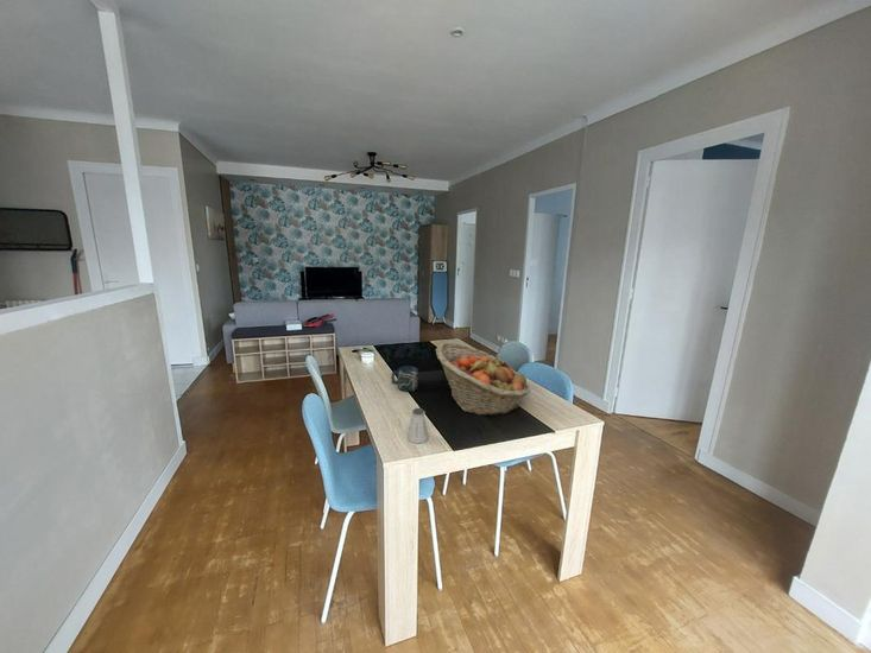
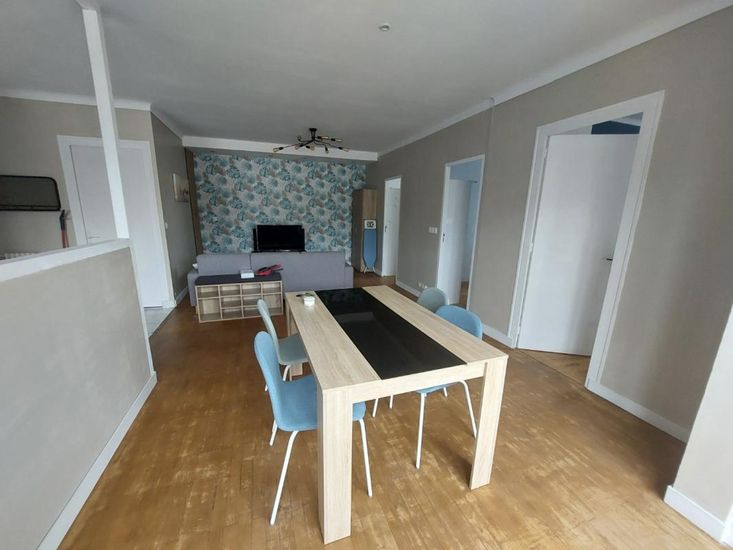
- saltshaker [406,407,429,444]
- fruit basket [435,342,532,417]
- cup [391,364,419,393]
